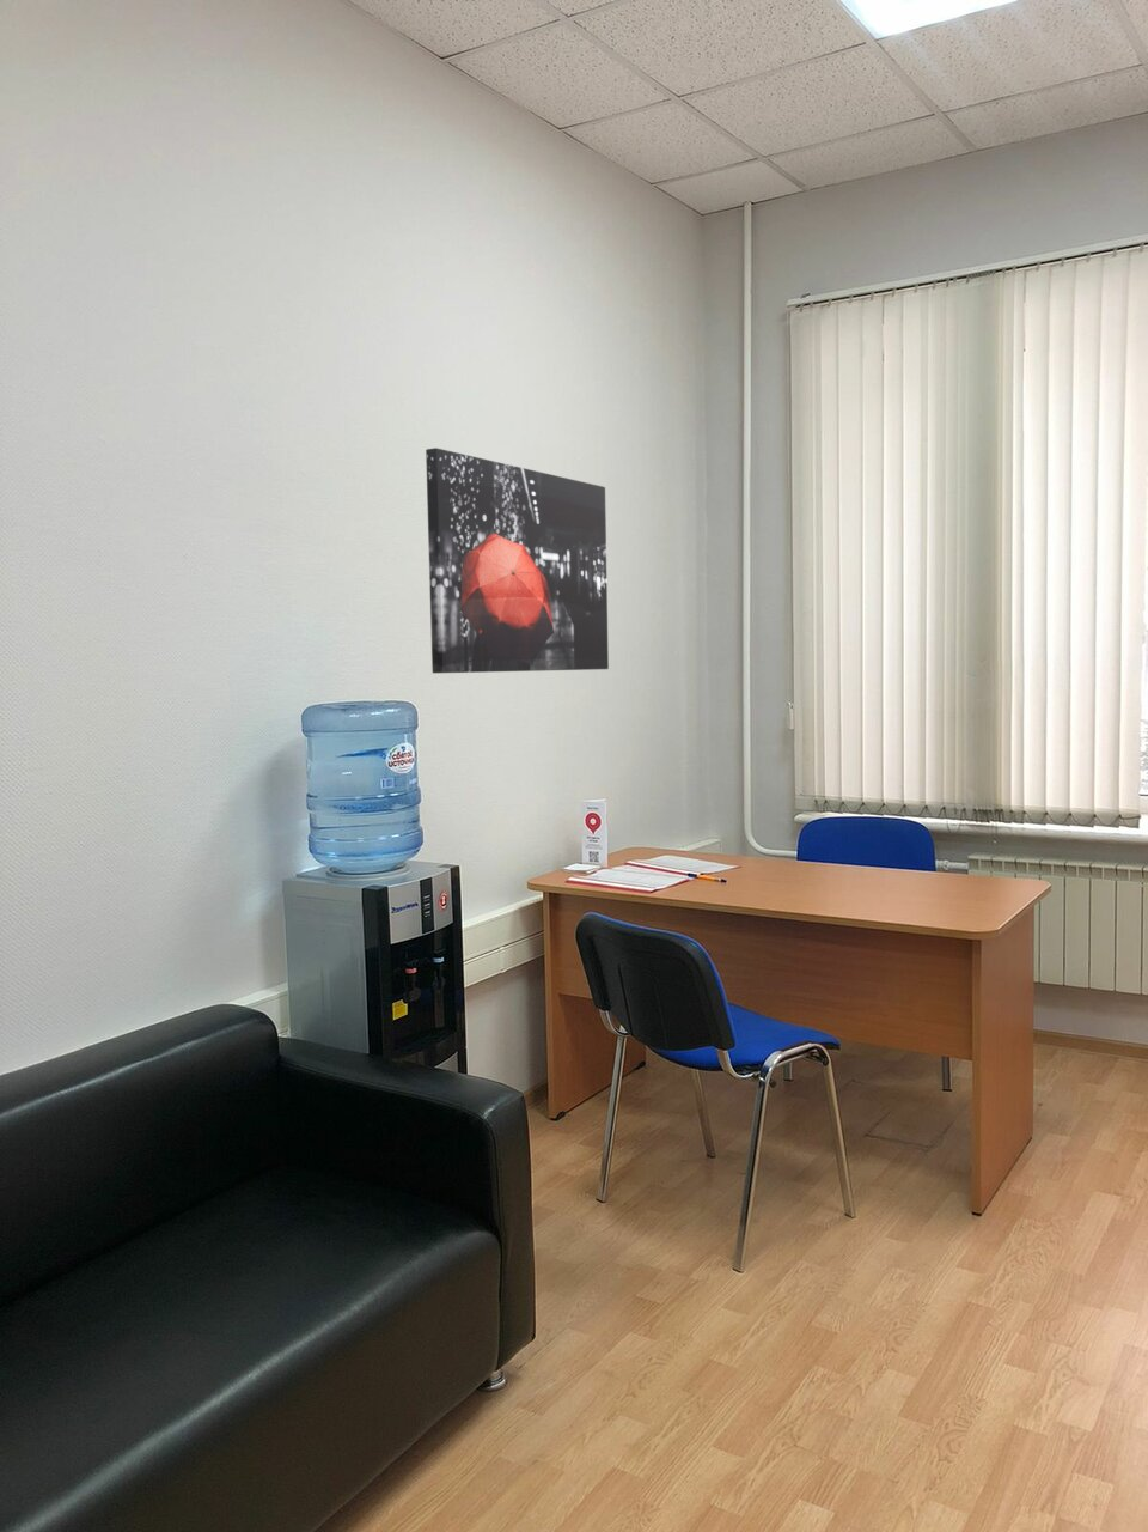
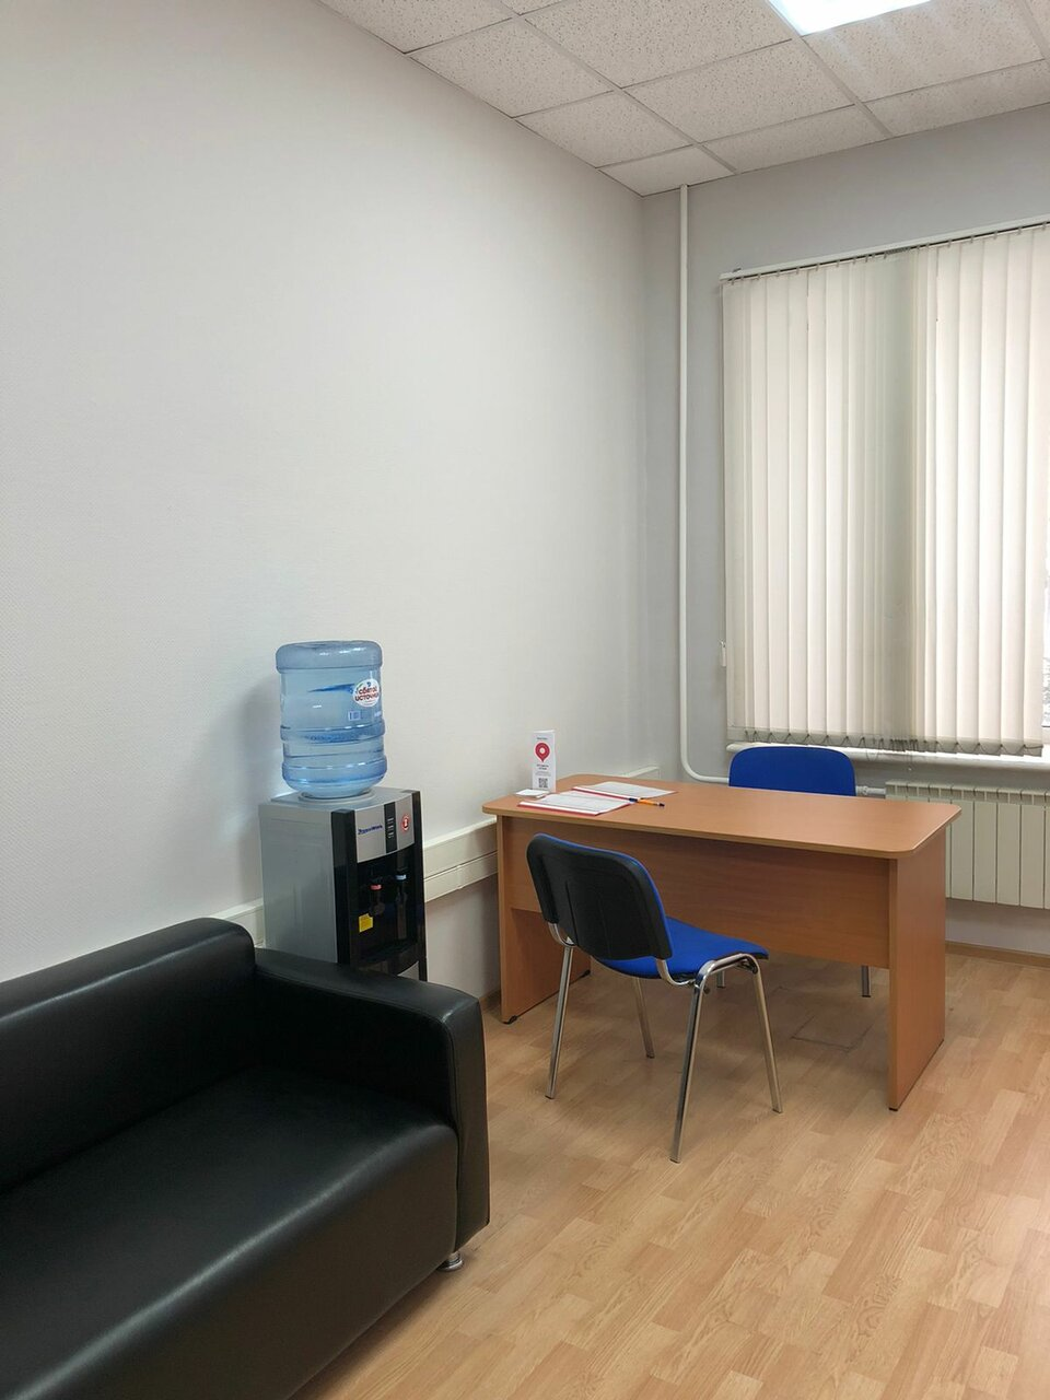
- wall art [424,446,610,674]
